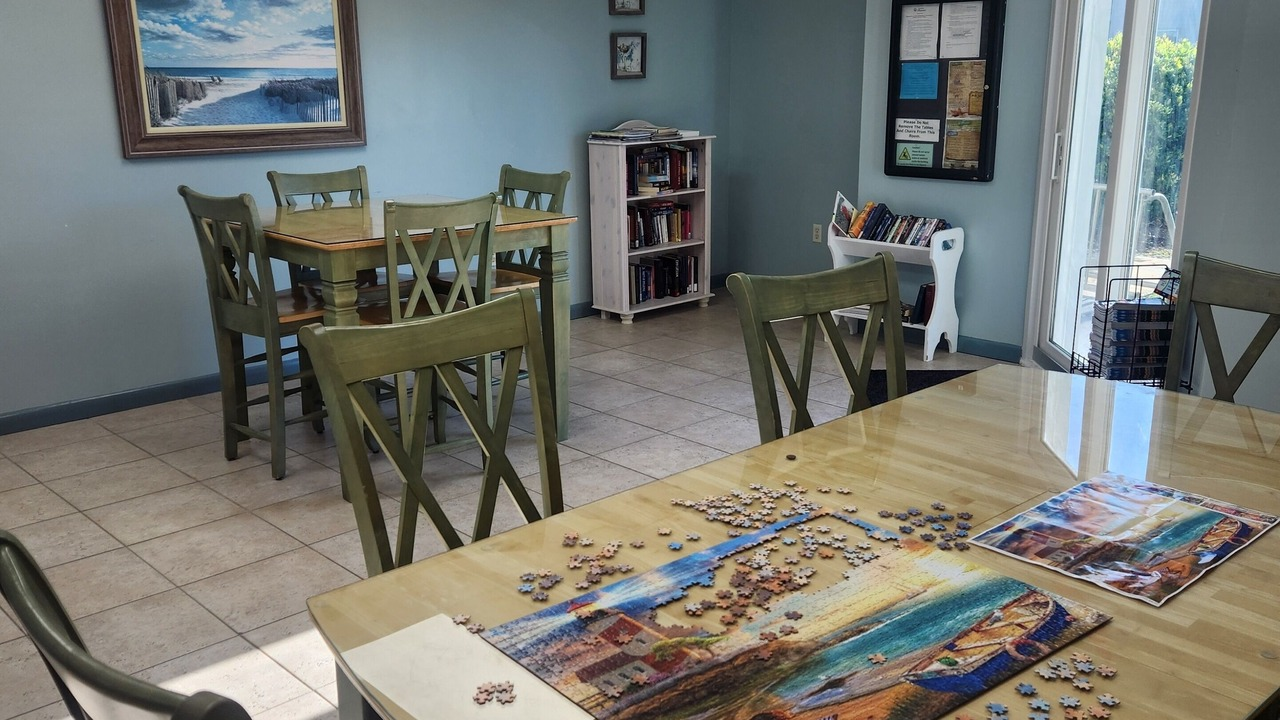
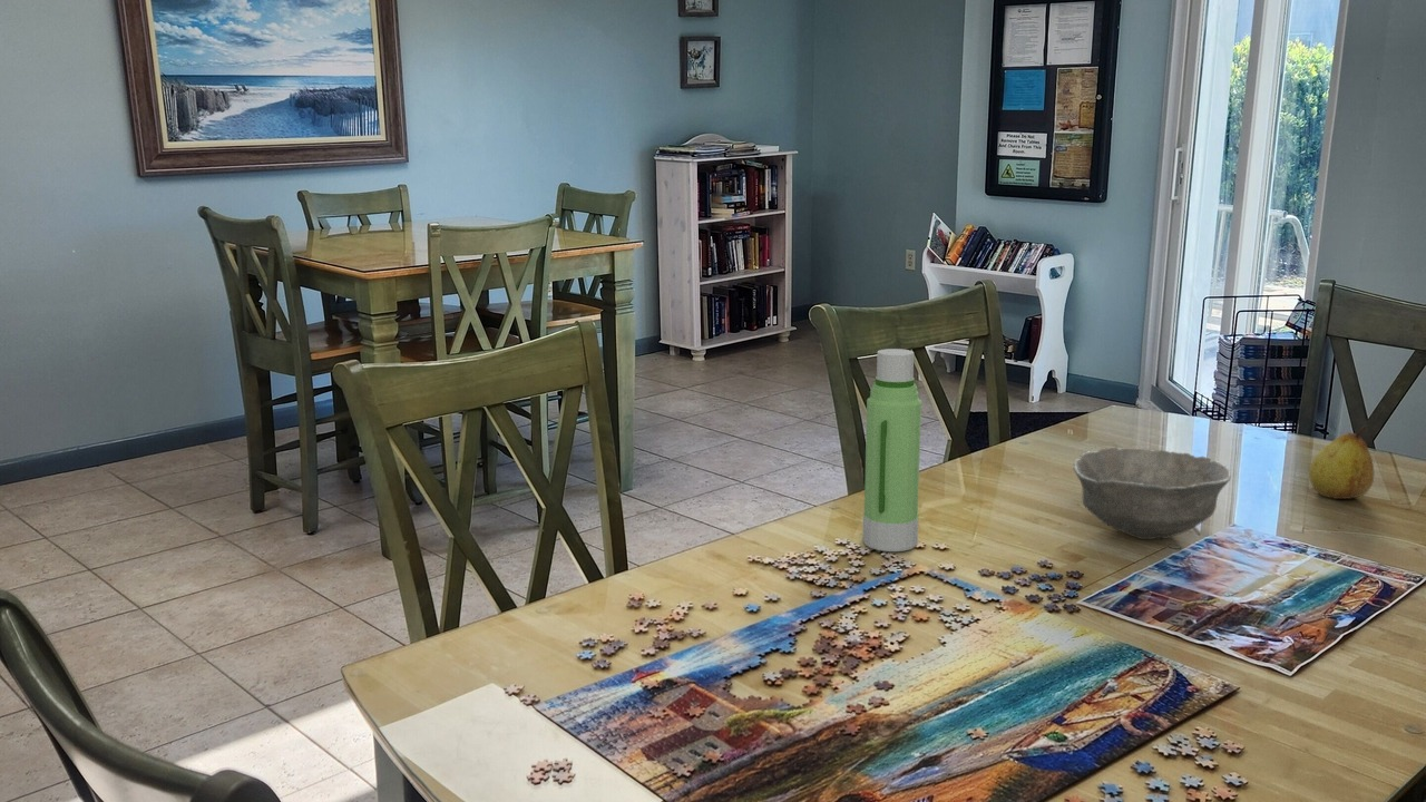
+ bowl [1073,447,1232,540]
+ fruit [1308,424,1375,500]
+ water bottle [862,348,922,552]
